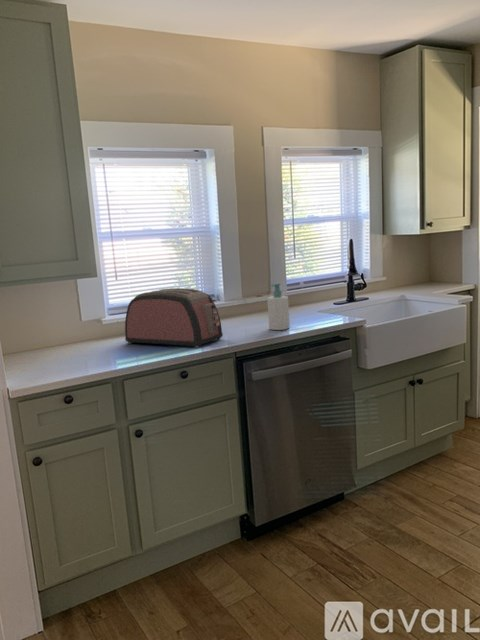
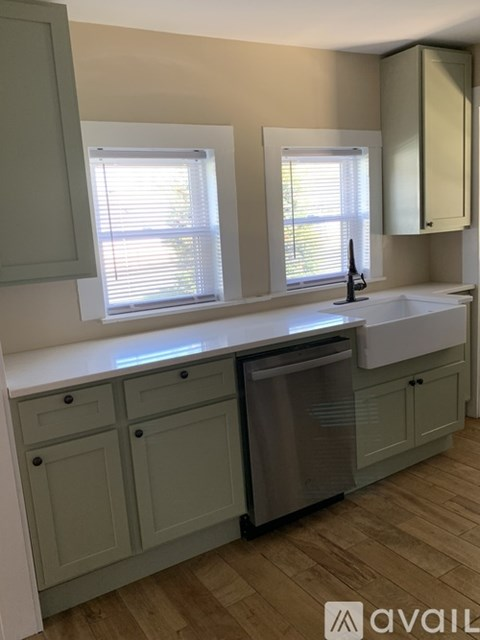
- toaster [124,287,224,349]
- soap bottle [266,282,291,331]
